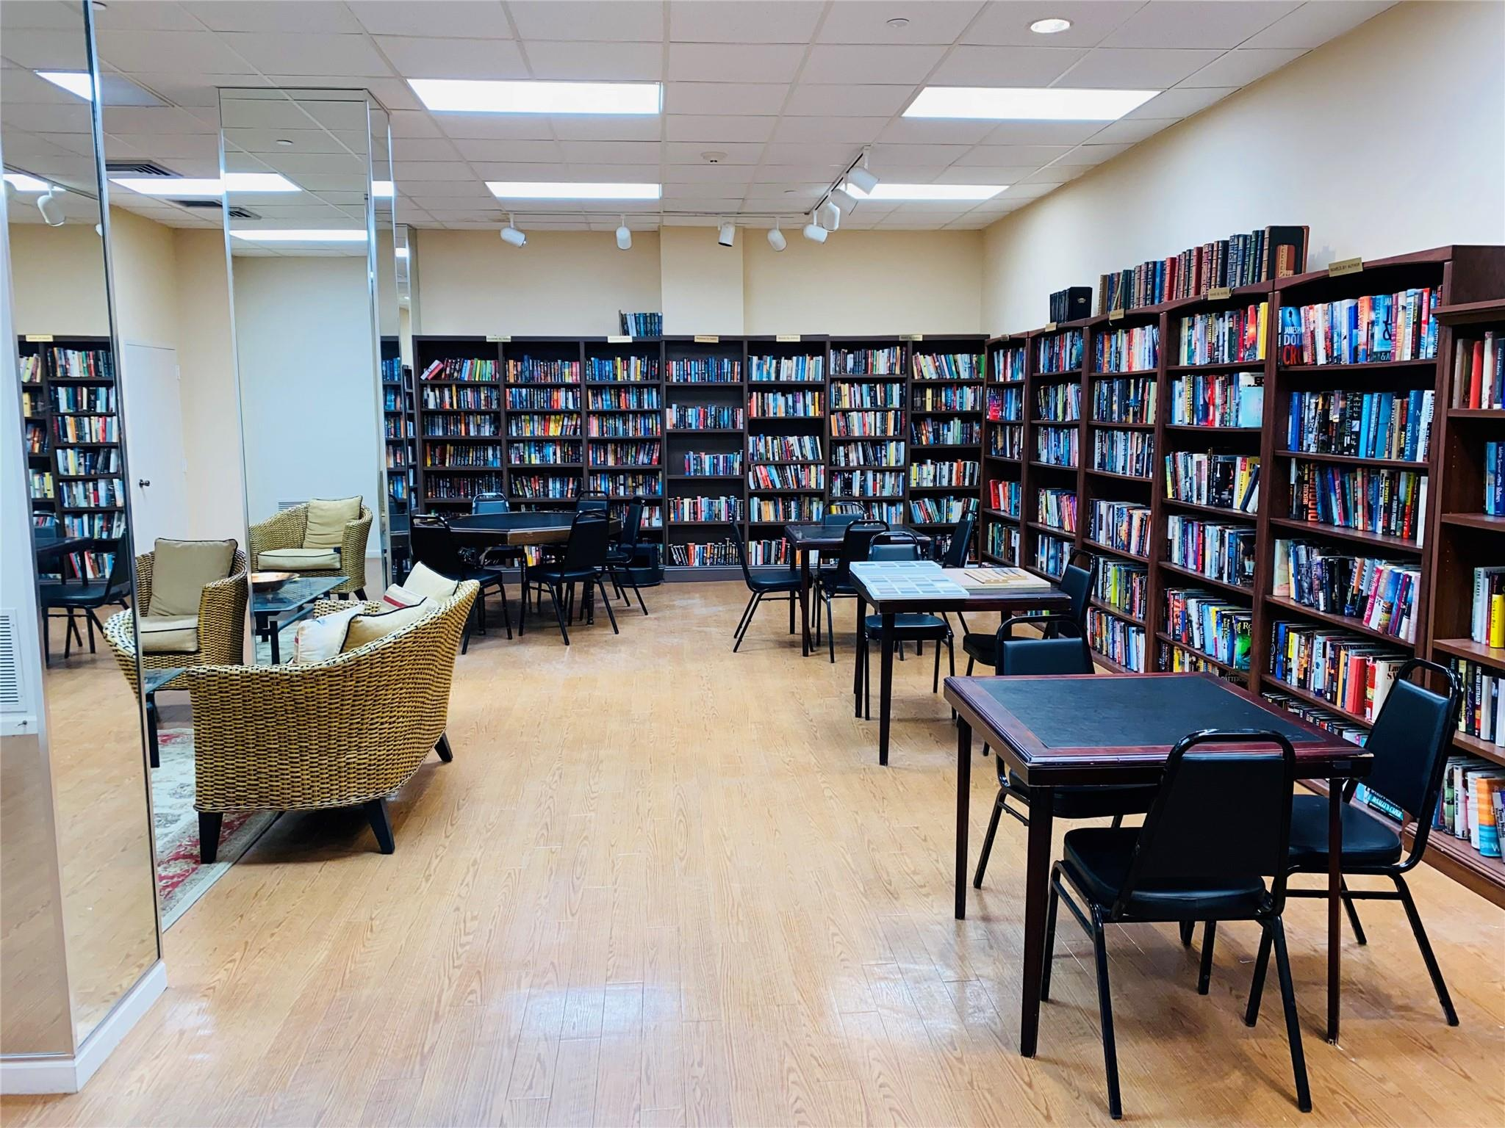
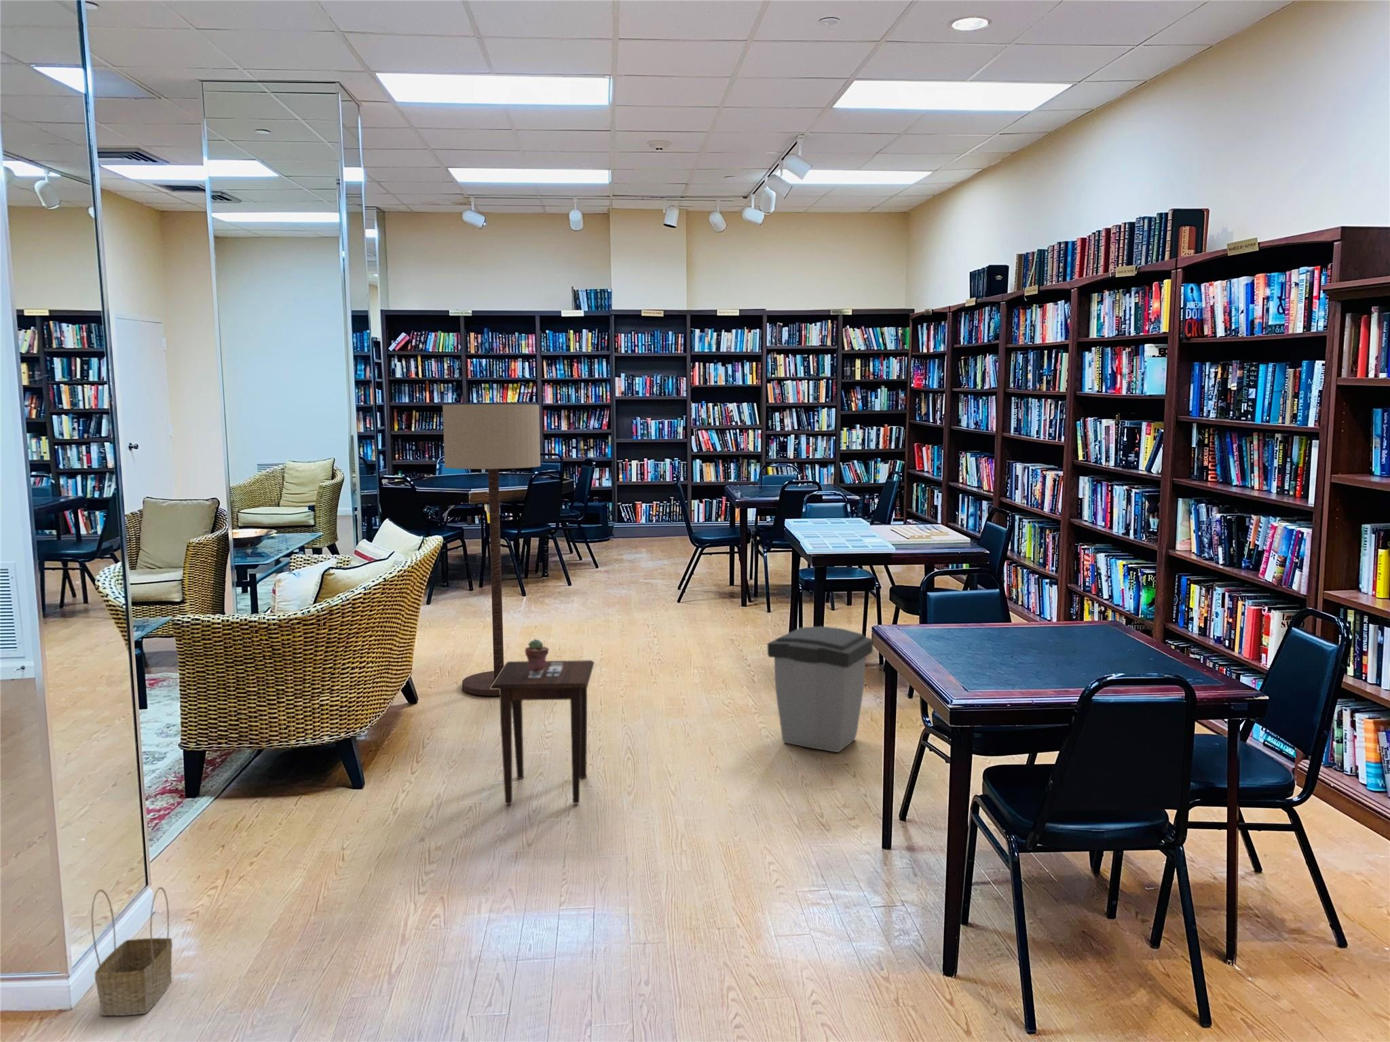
+ potted succulent [524,638,549,672]
+ basket [91,885,173,1016]
+ trash can [767,625,873,753]
+ floor lamp [442,404,542,697]
+ side table [490,659,595,804]
